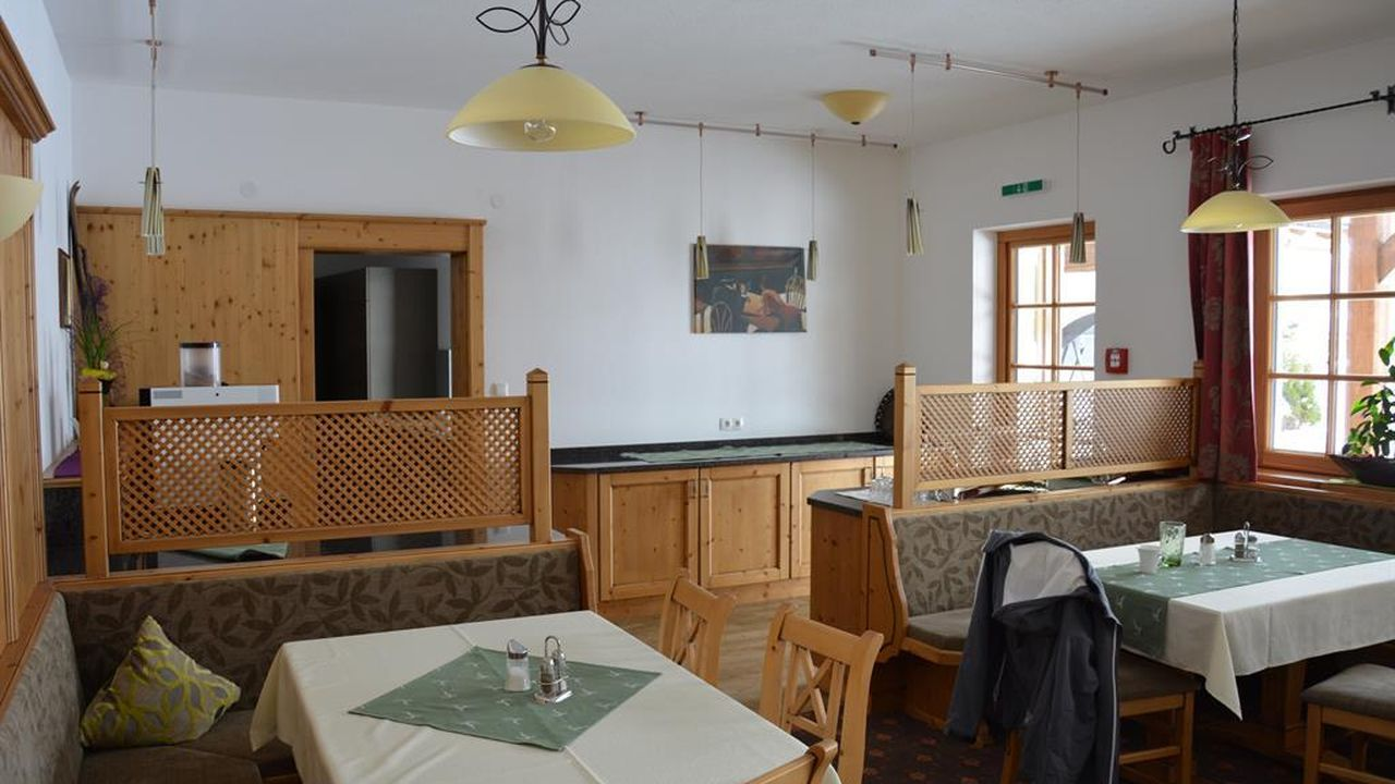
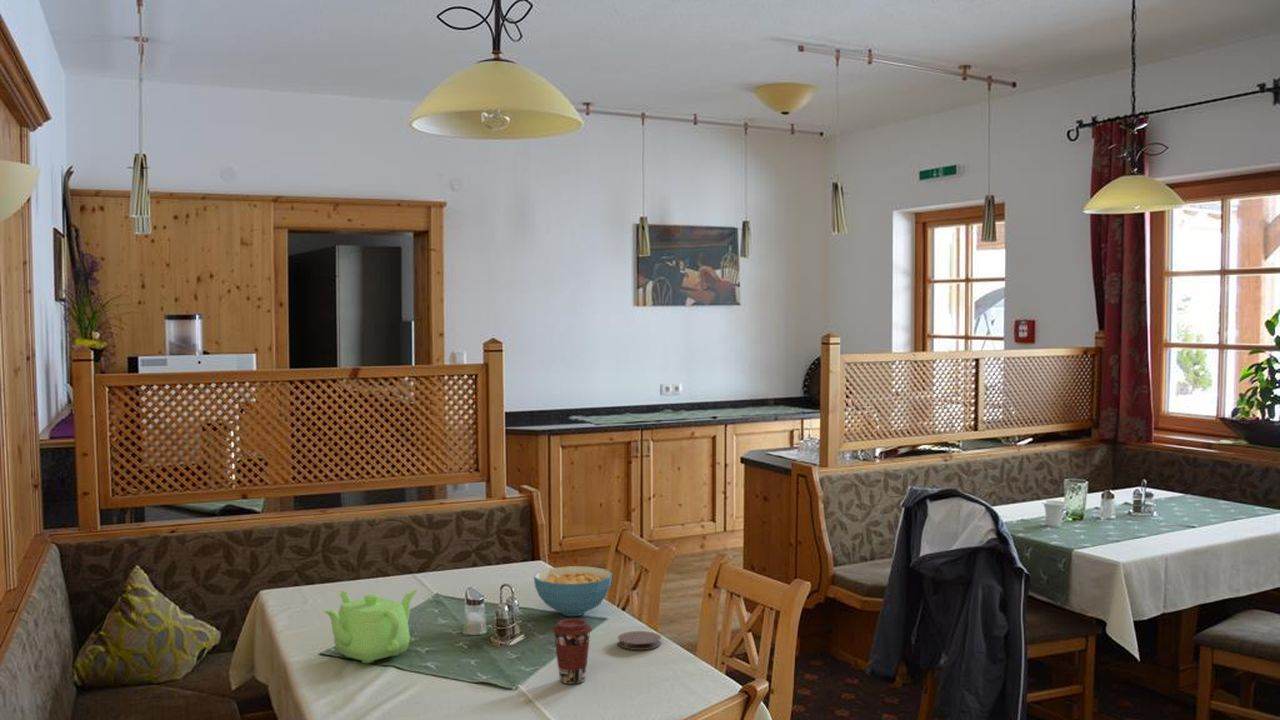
+ coffee cup [551,618,593,685]
+ coaster [617,630,662,651]
+ cereal bowl [533,565,613,617]
+ teapot [321,589,419,664]
